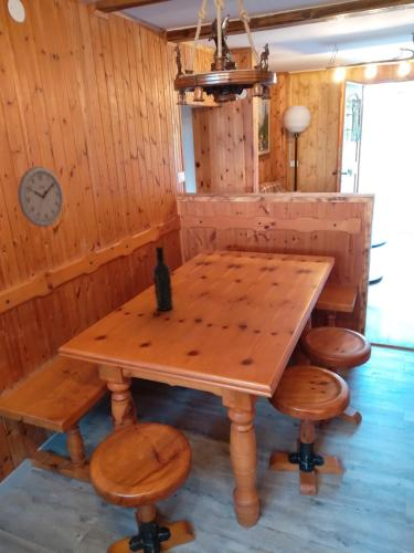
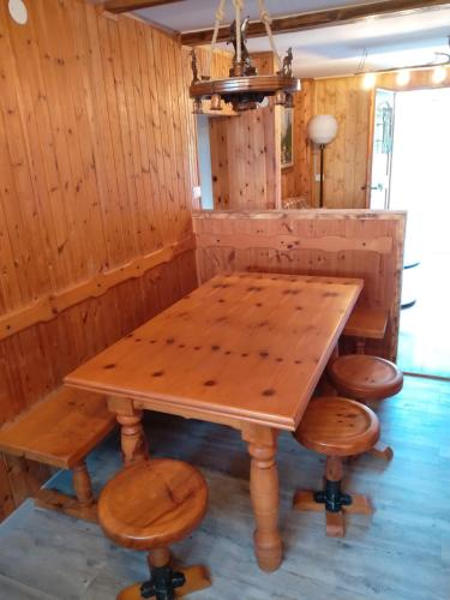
- wall clock [17,165,64,228]
- wine bottle [151,244,174,312]
